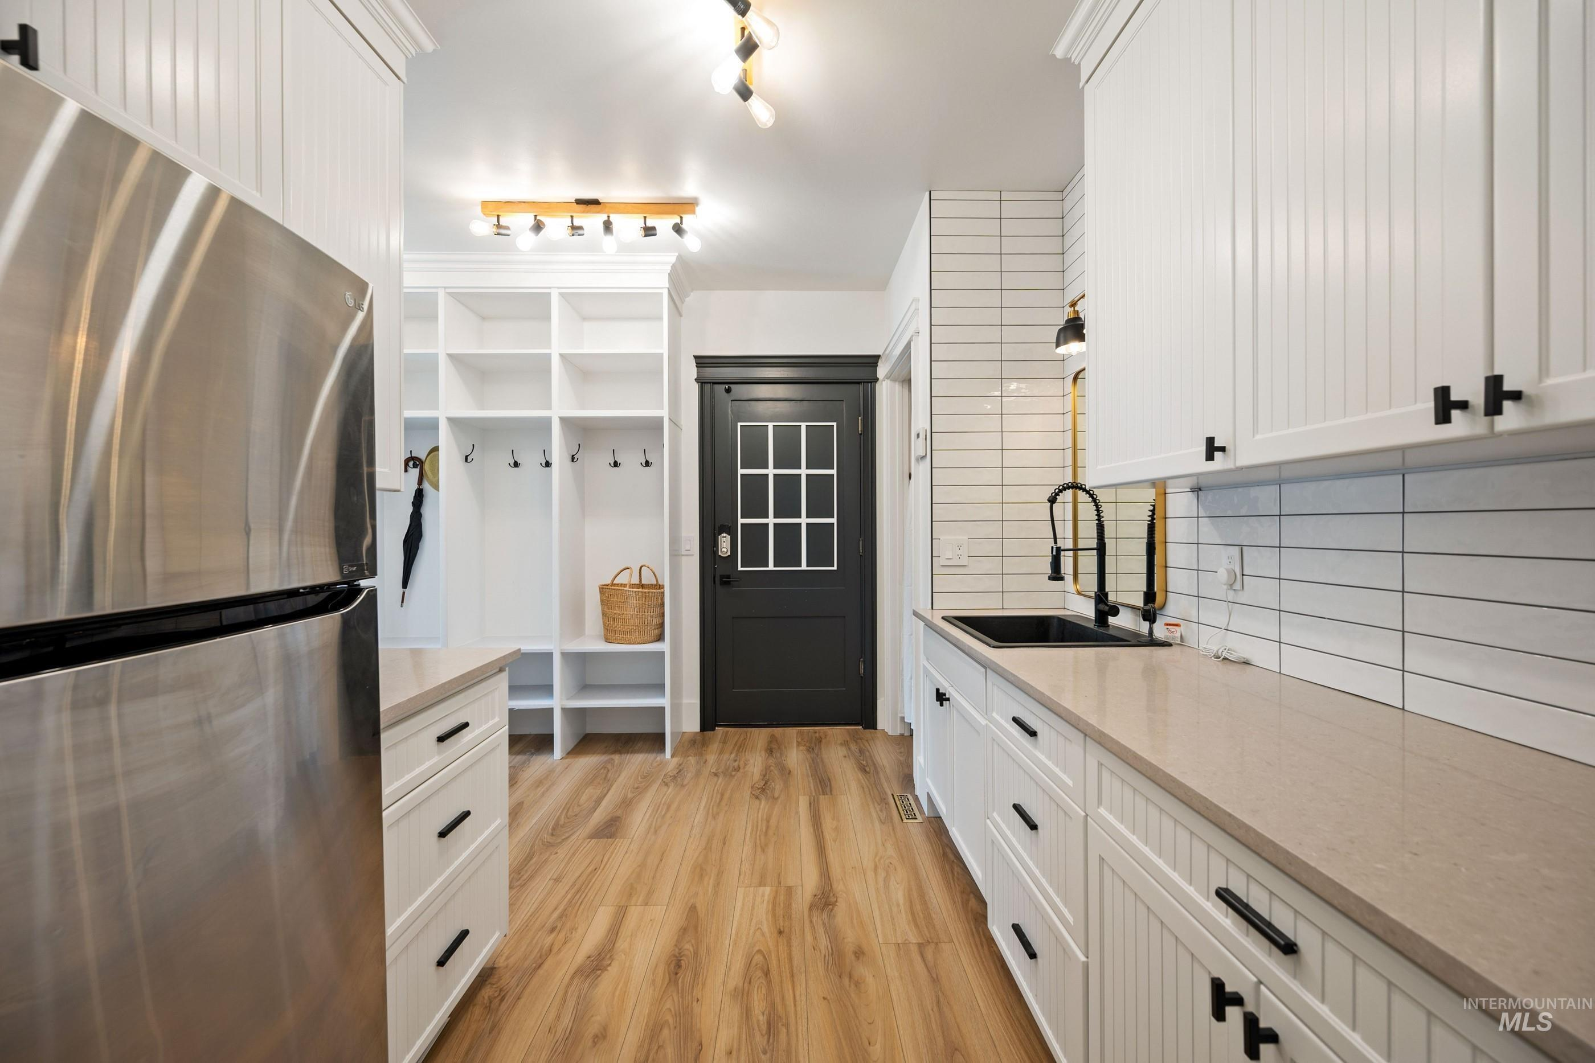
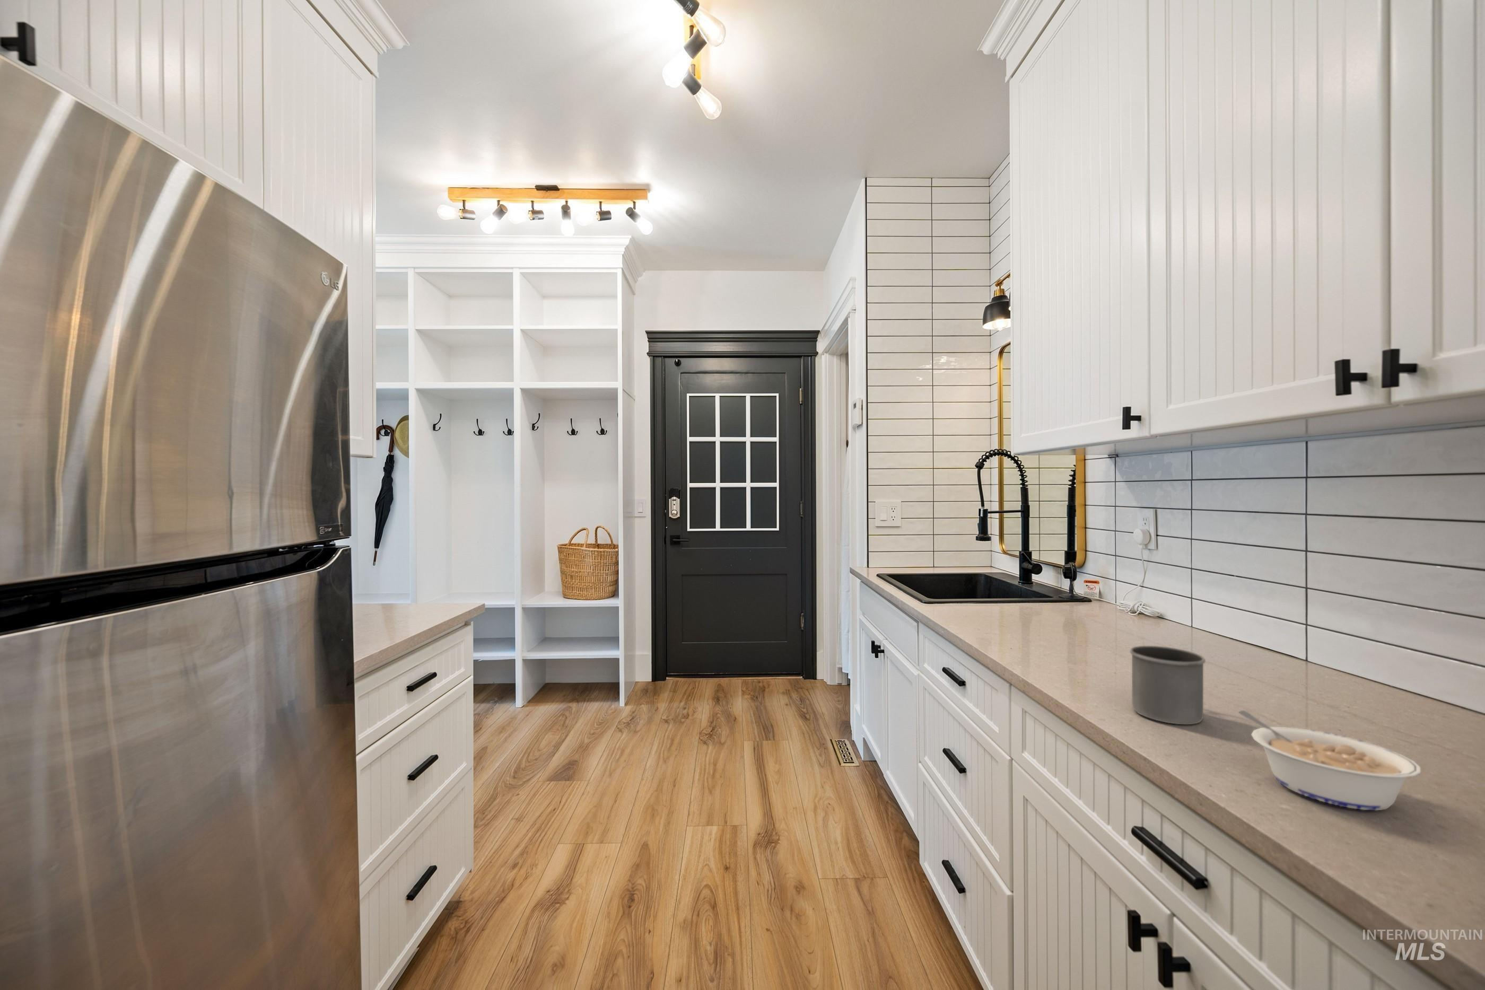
+ mug [1129,645,1207,725]
+ legume [1239,710,1421,811]
